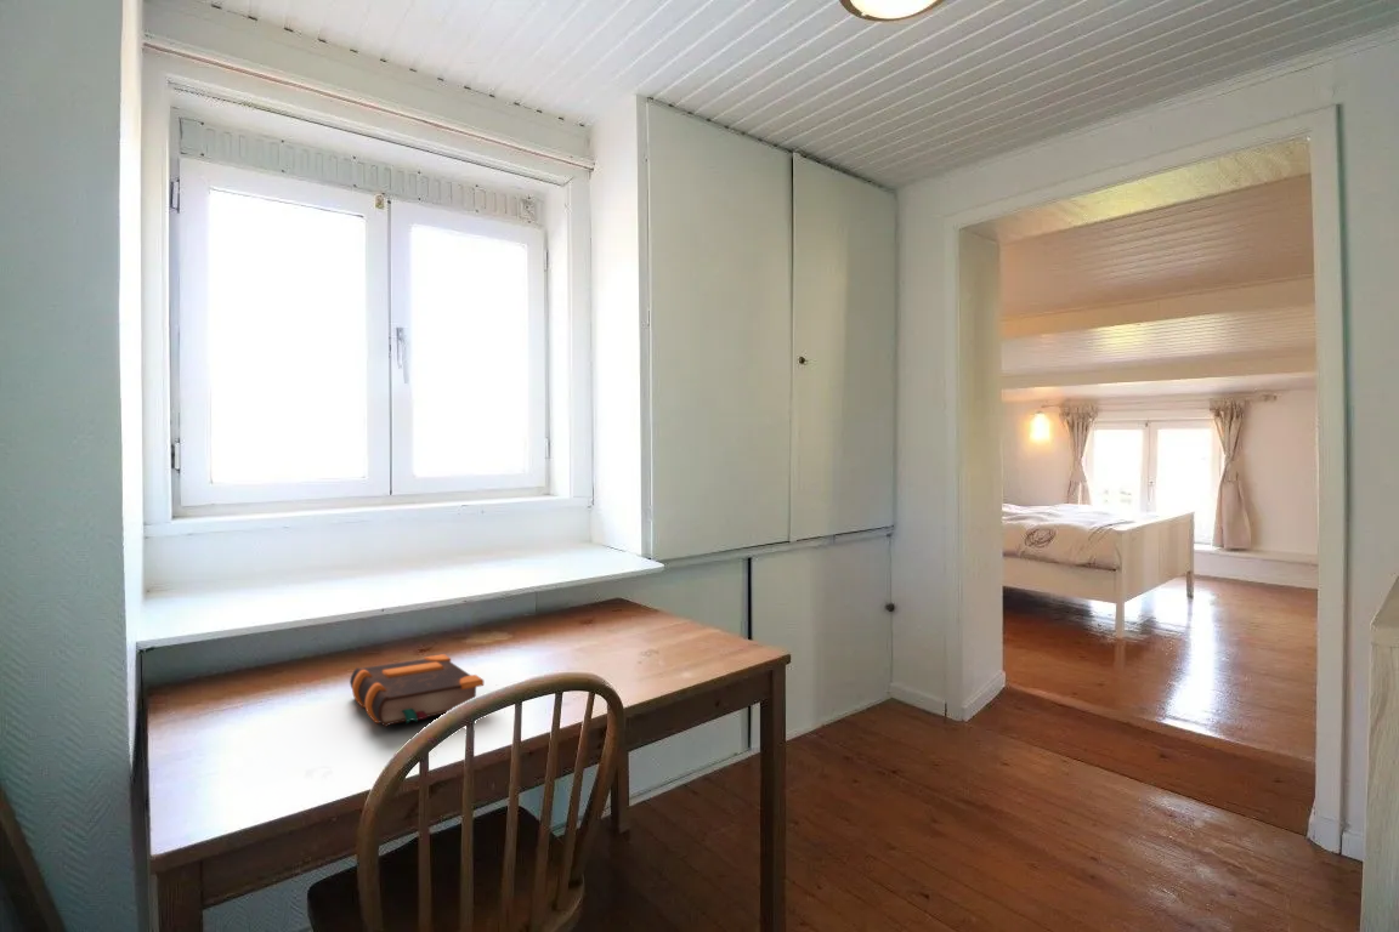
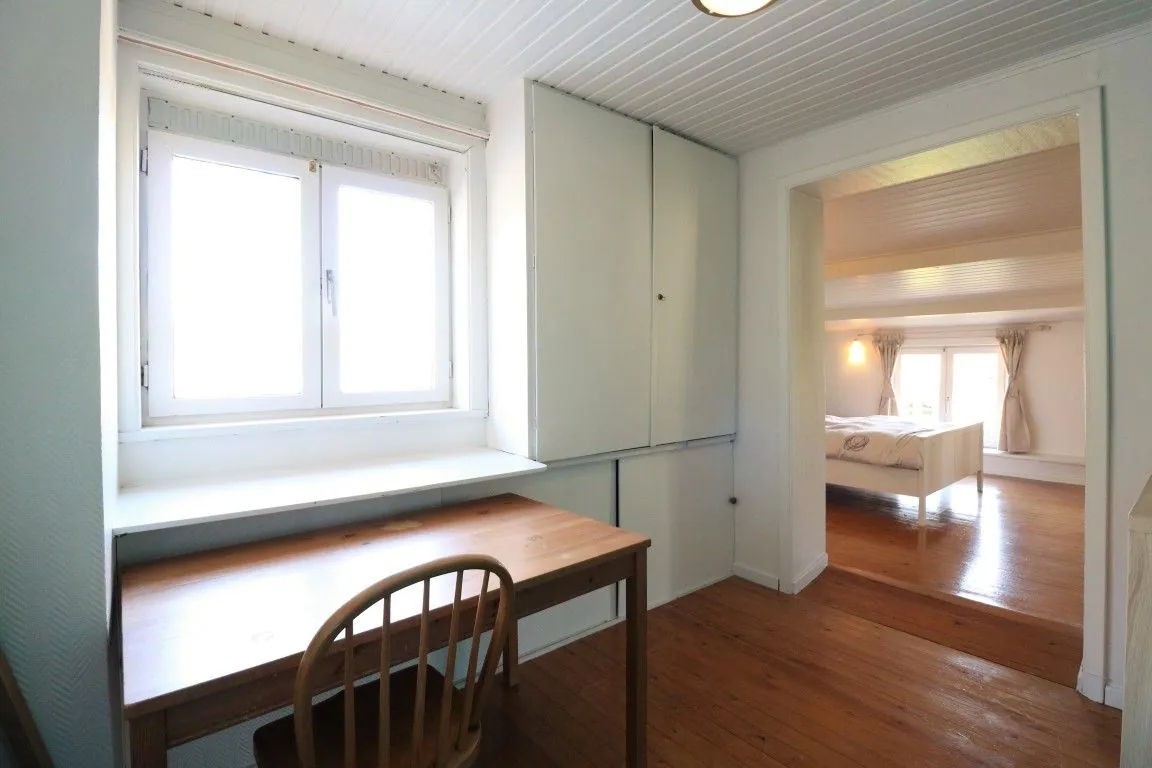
- bible [349,653,485,728]
